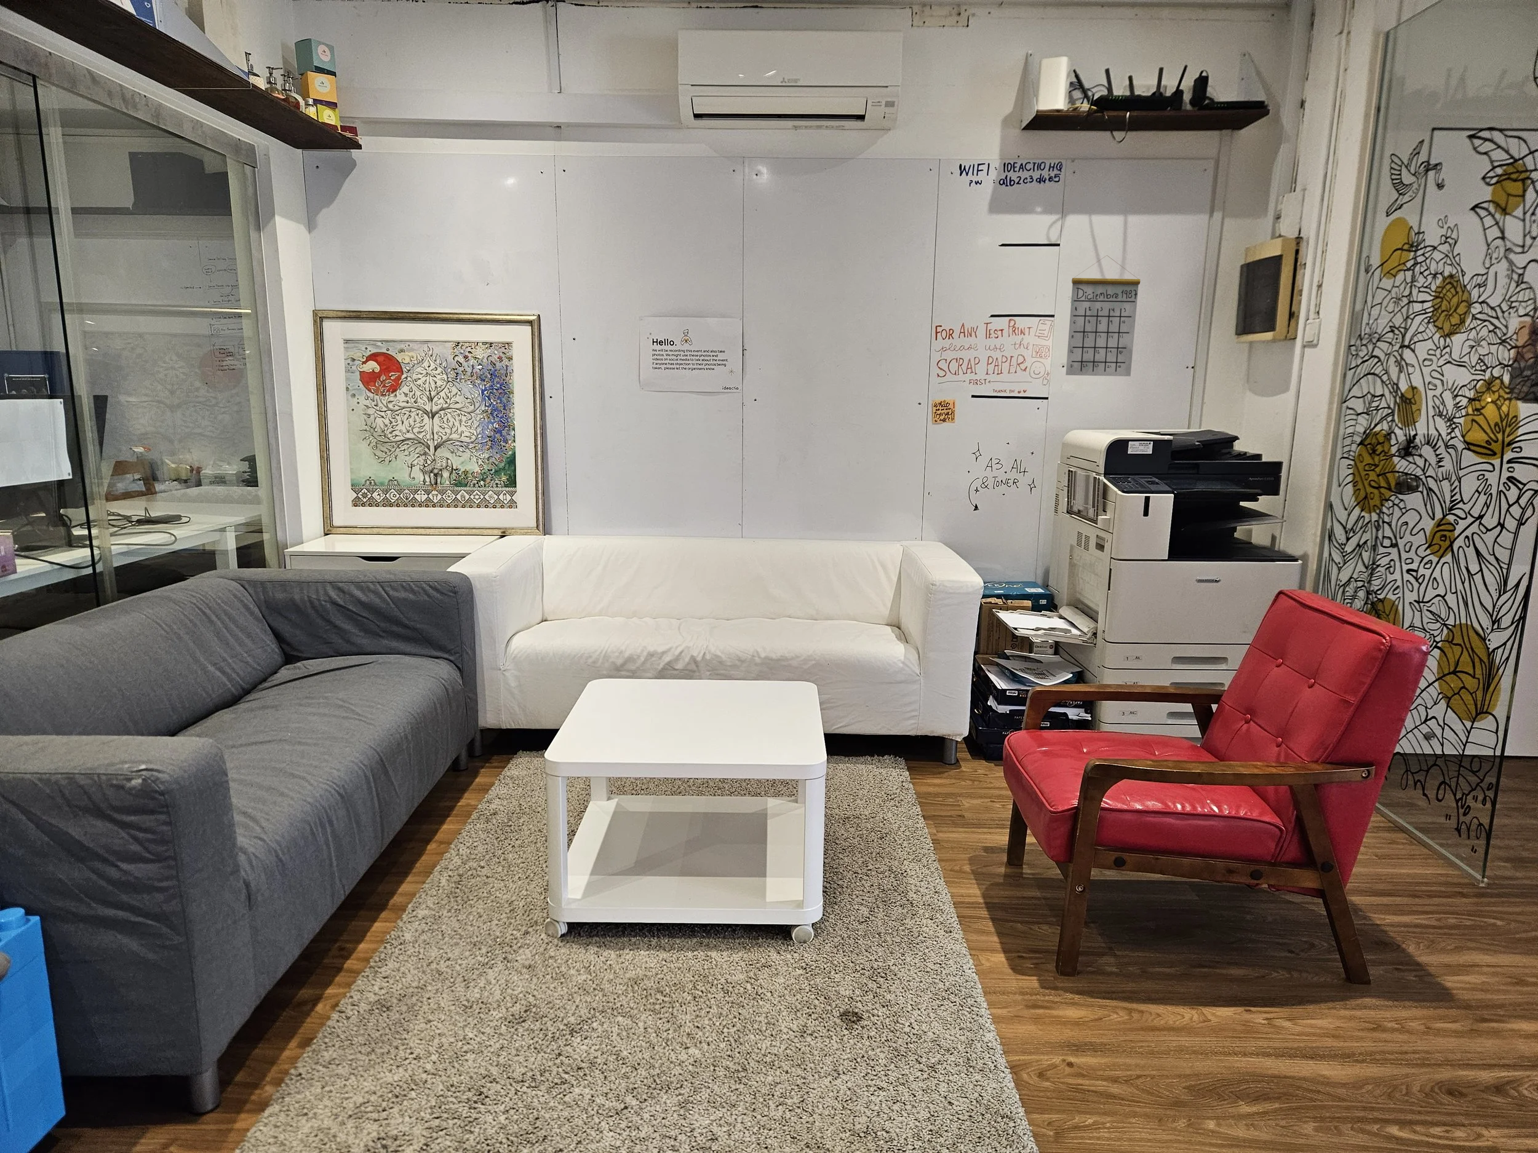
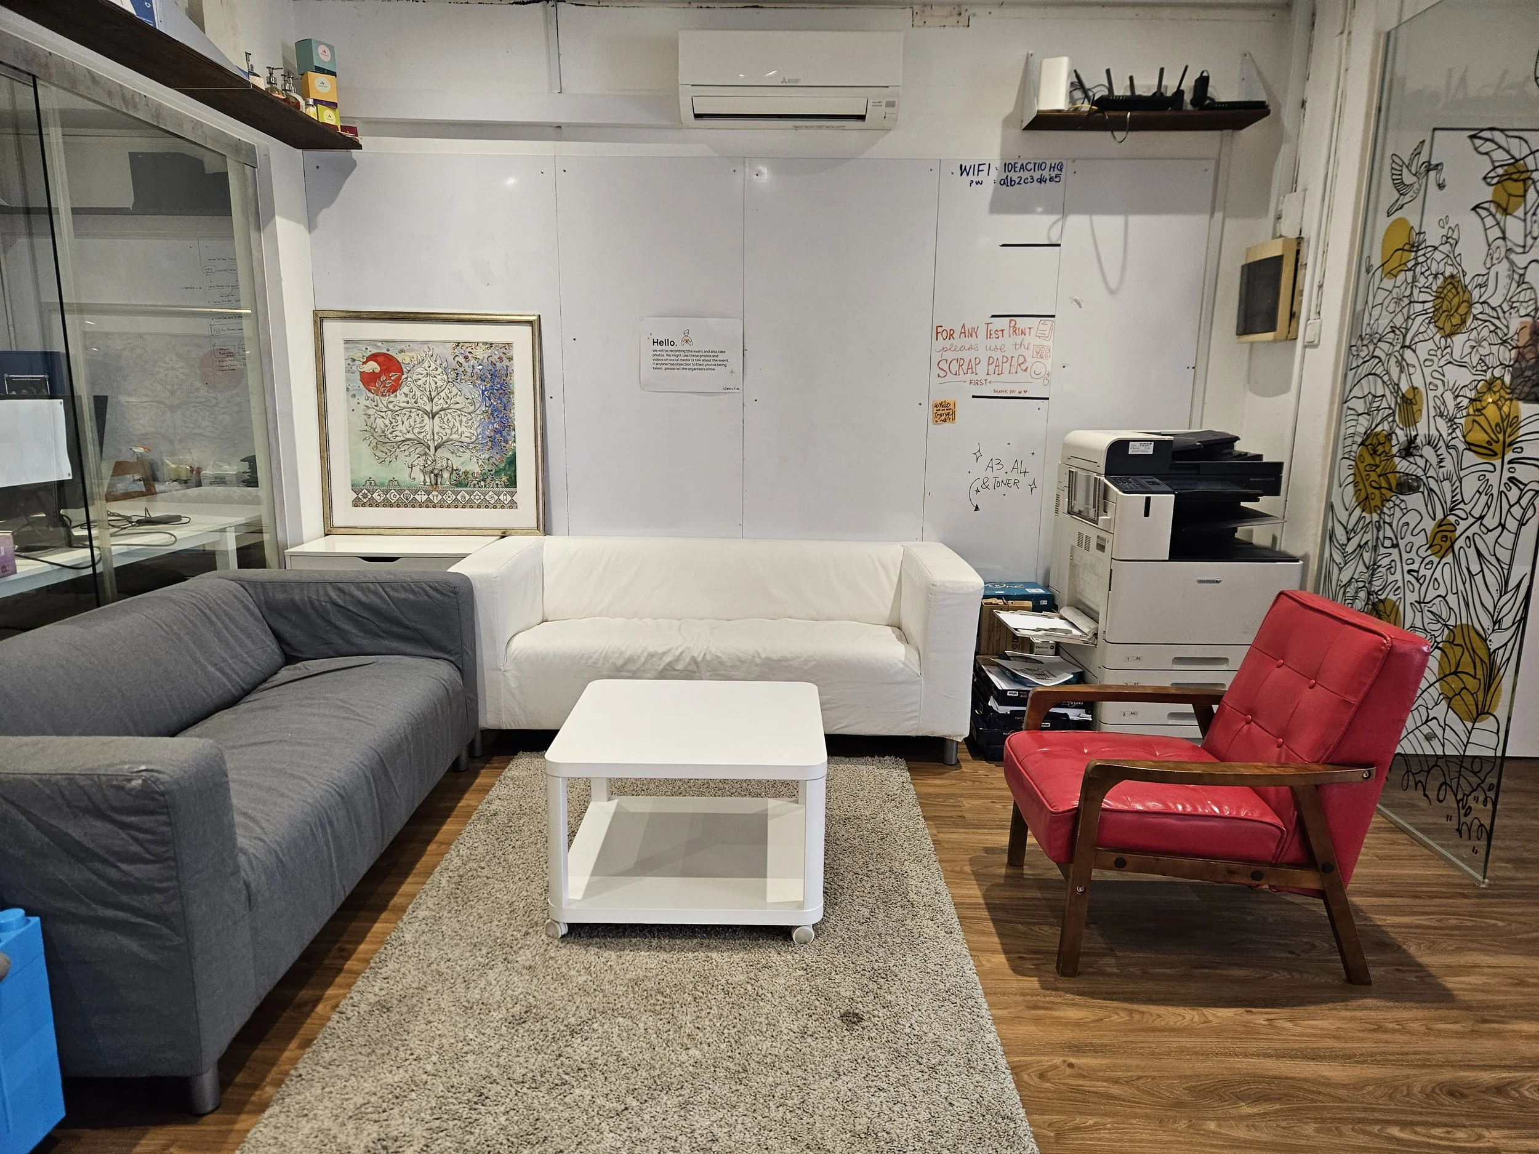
- calendar [1064,254,1141,377]
